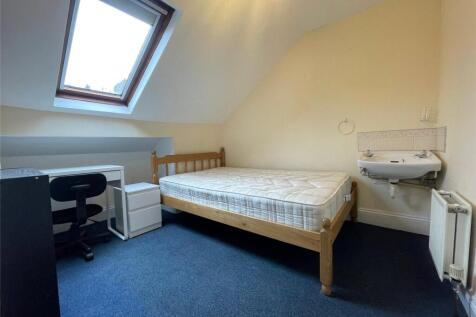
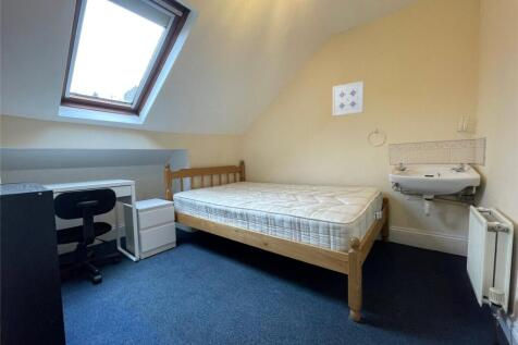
+ wall art [332,79,365,118]
